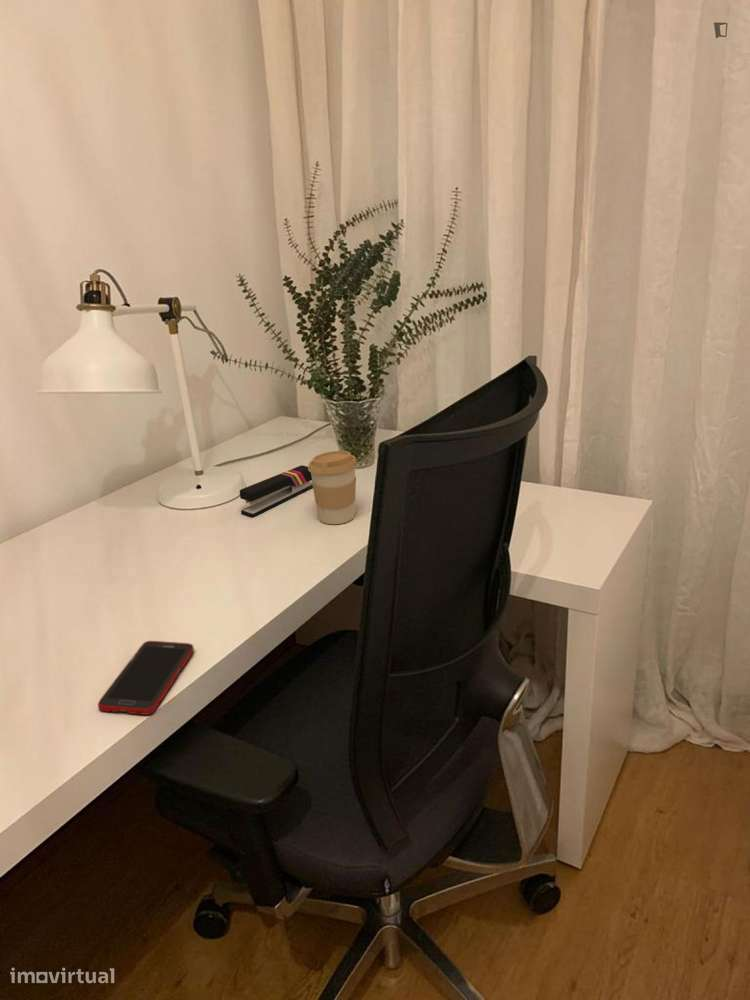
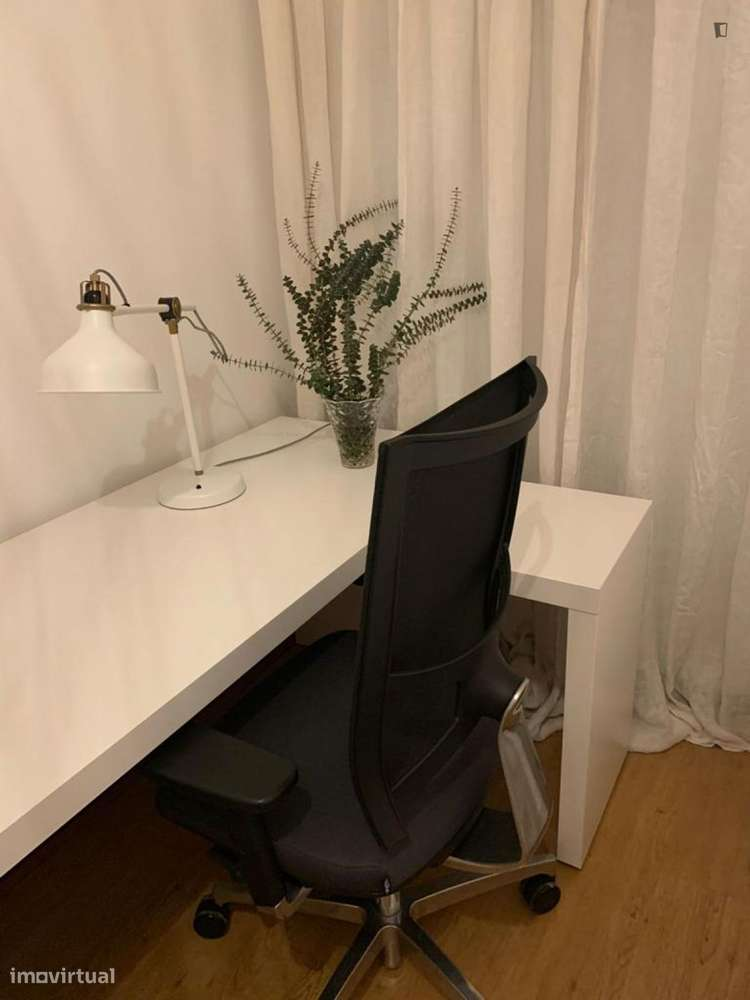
- cell phone [97,640,195,716]
- coffee cup [307,450,358,525]
- stapler [239,464,313,518]
